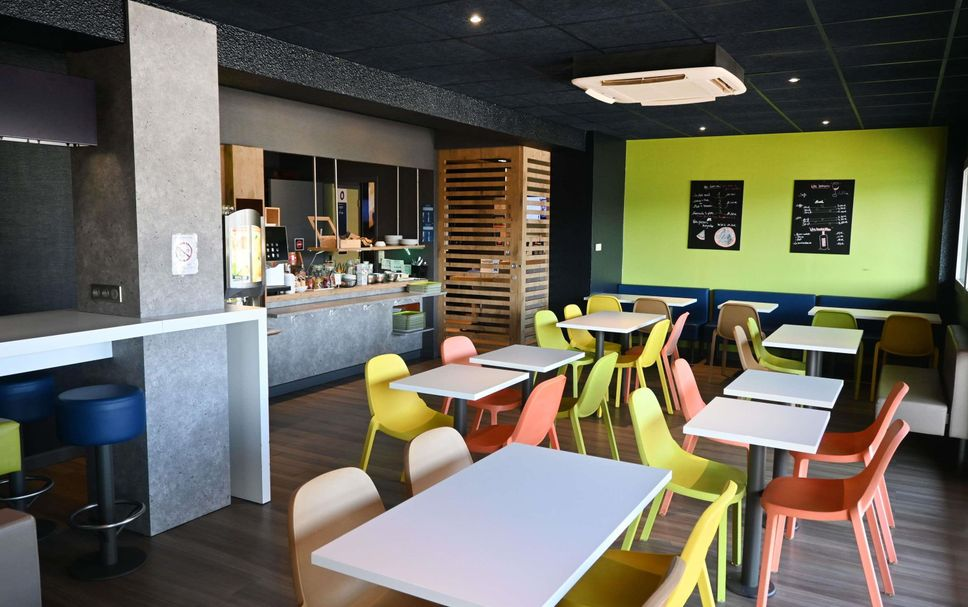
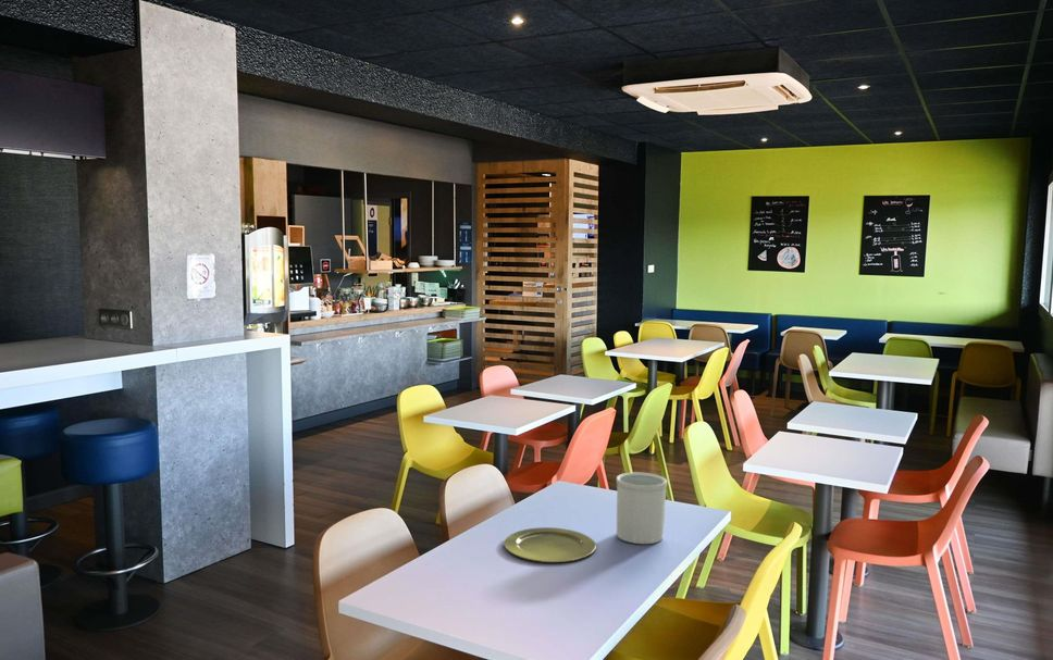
+ utensil holder [616,471,668,545]
+ plate [504,526,597,563]
